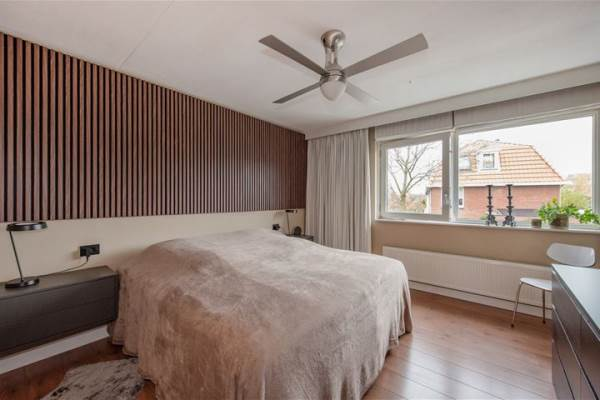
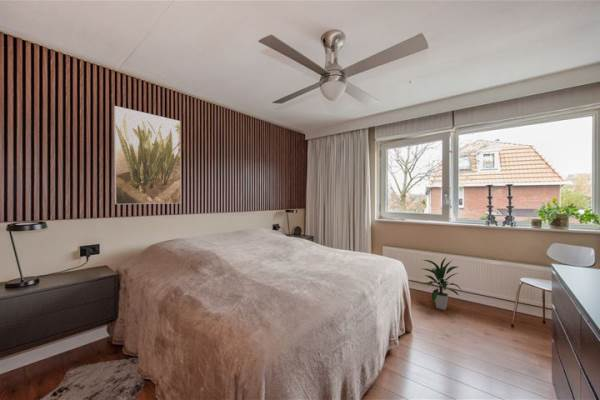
+ indoor plant [419,256,462,311]
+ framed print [113,105,182,205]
